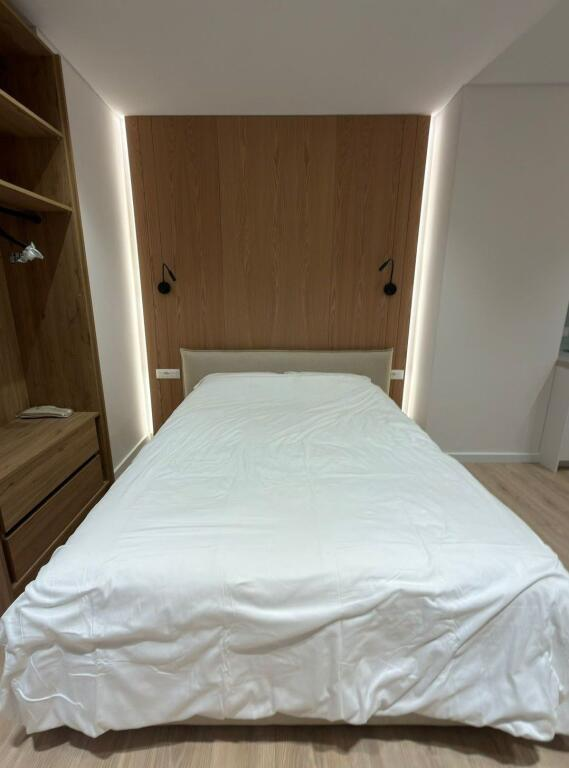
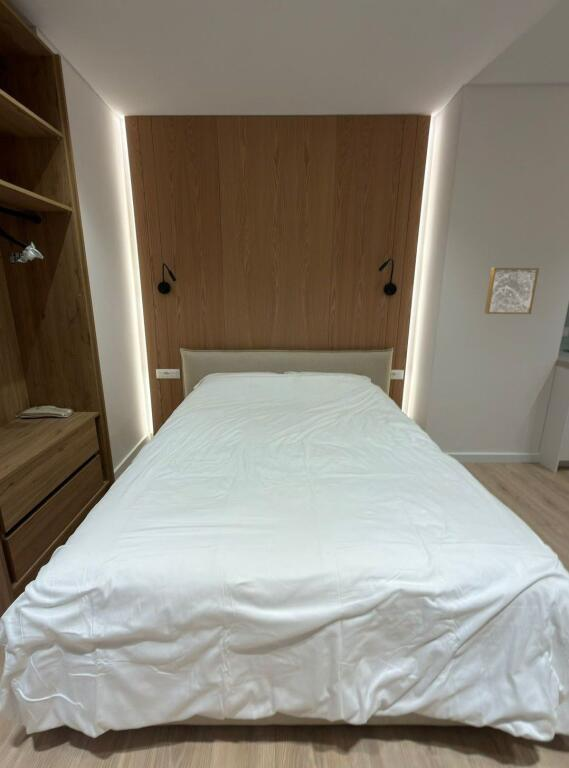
+ wall art [484,267,540,315]
